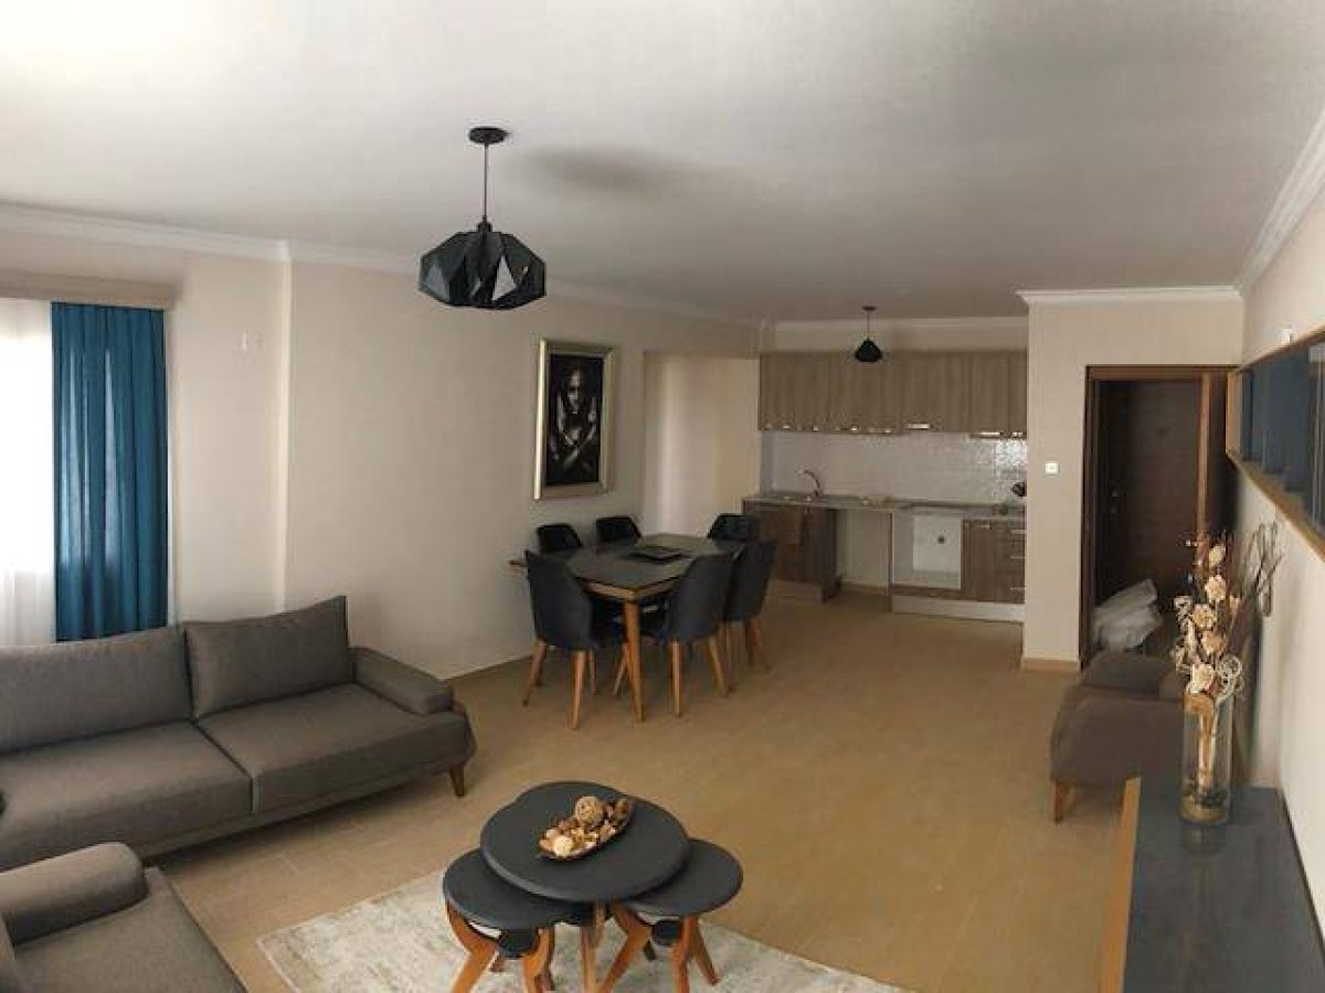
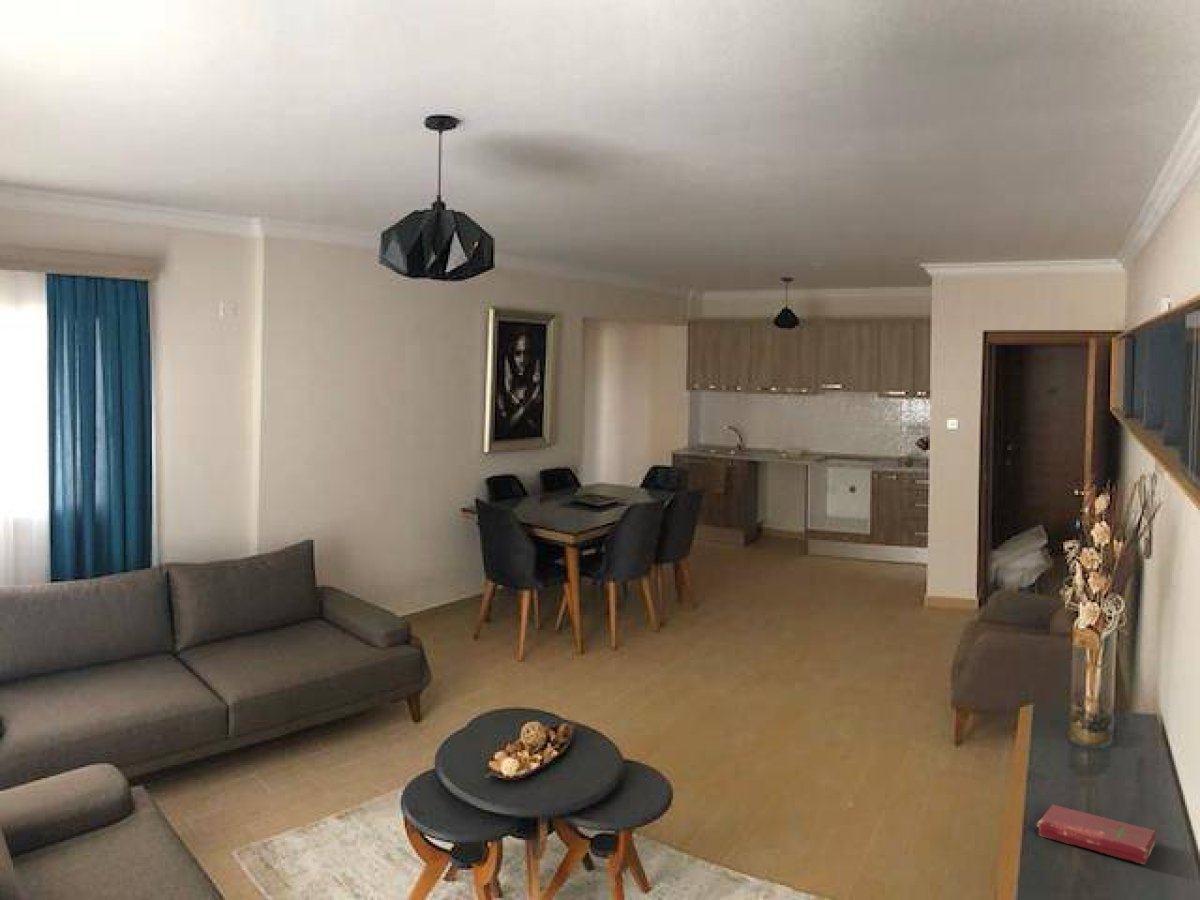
+ book [1035,804,1156,865]
